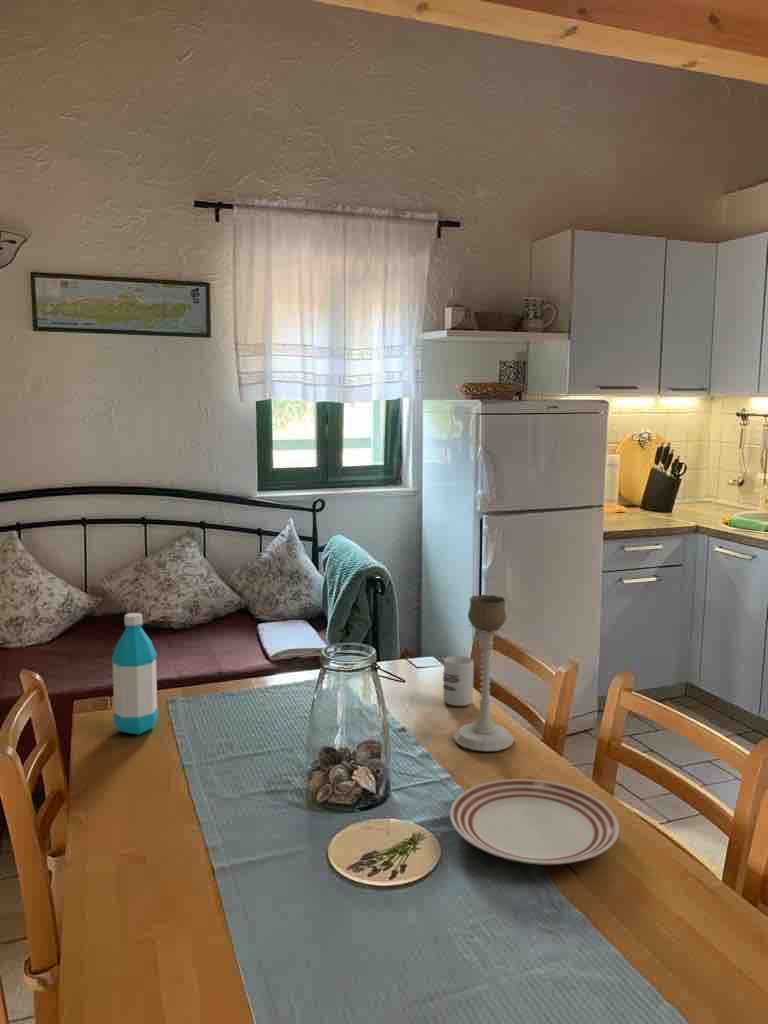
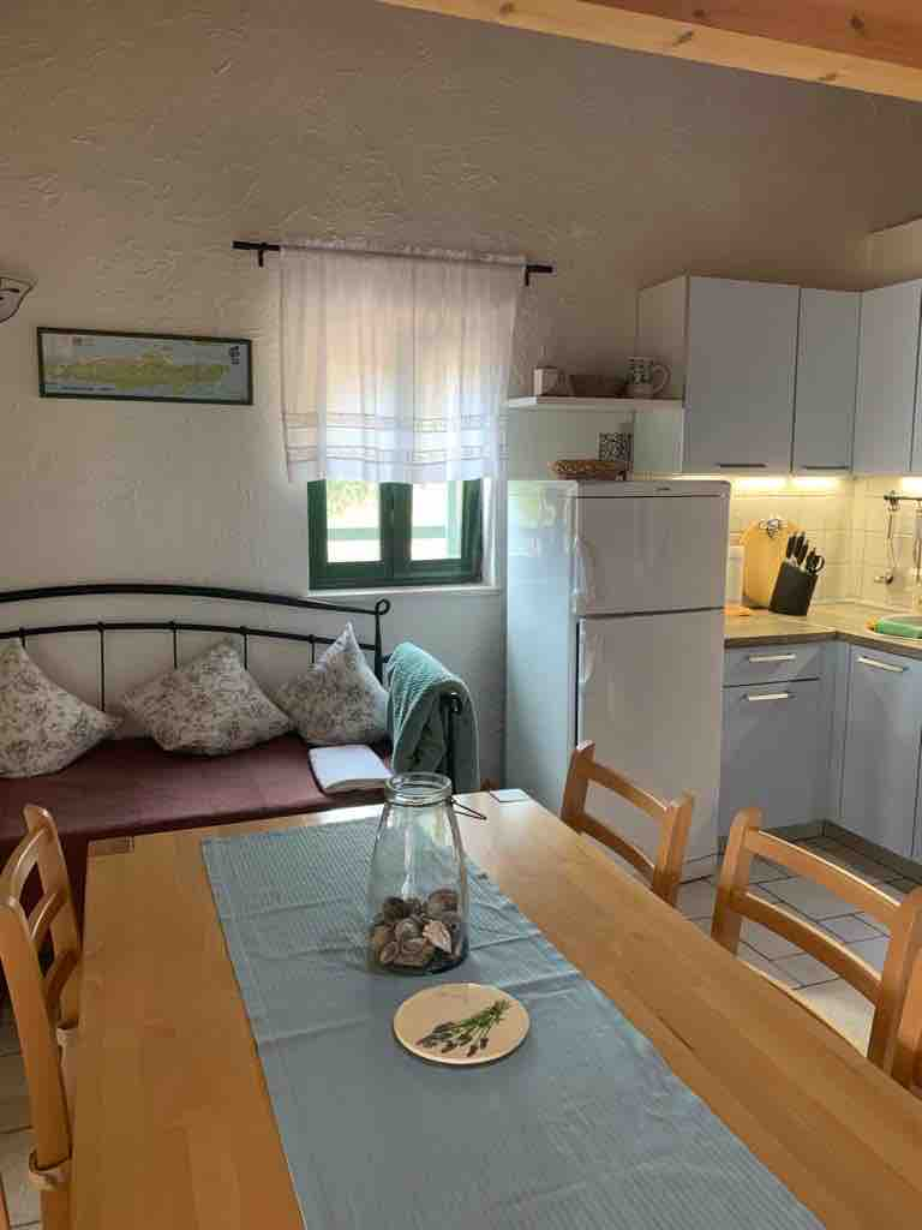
- water bottle [110,612,159,736]
- dinner plate [449,778,620,866]
- candle holder [453,594,515,752]
- cup [442,655,475,707]
